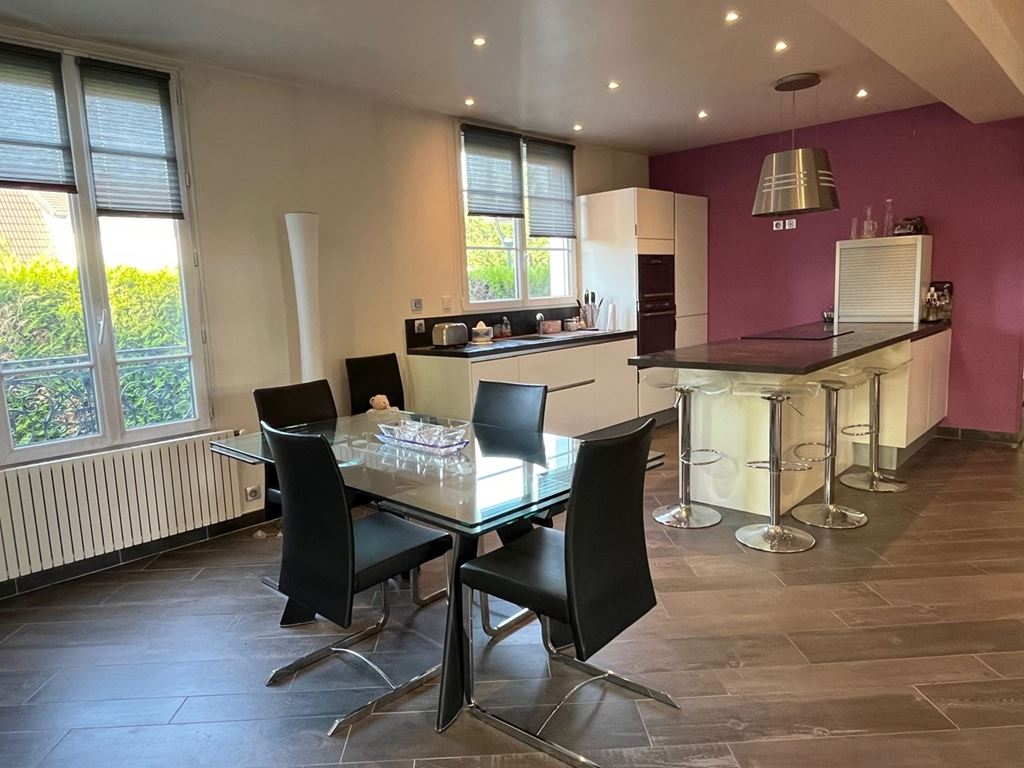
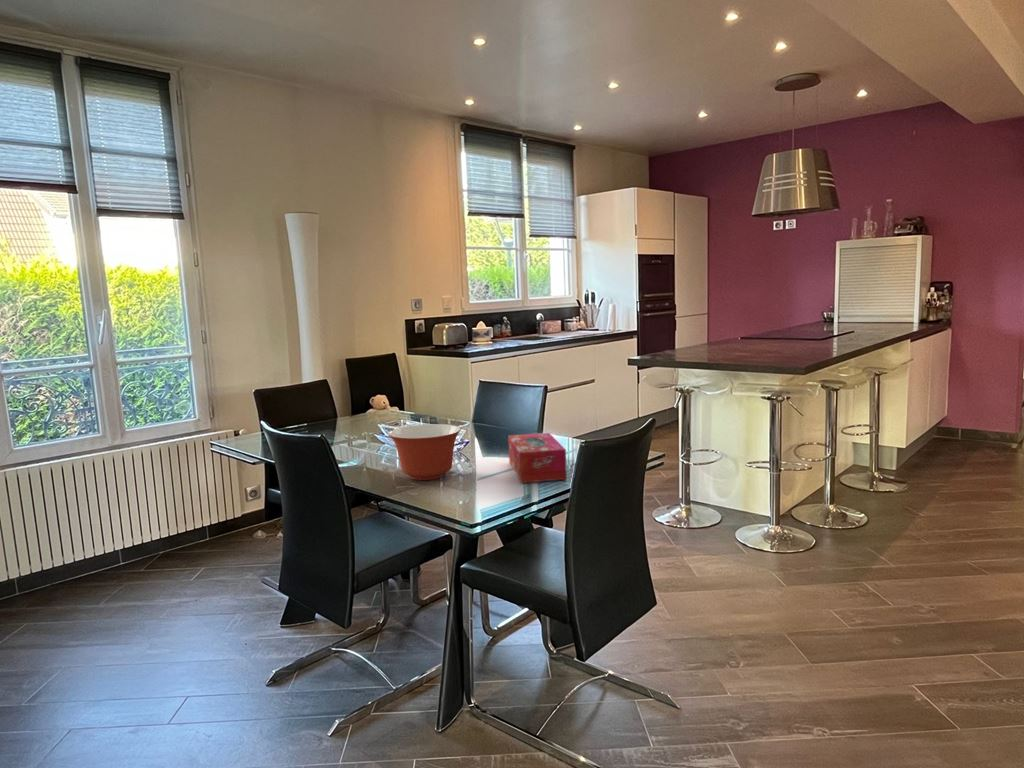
+ tissue box [507,432,568,484]
+ mixing bowl [387,423,462,481]
